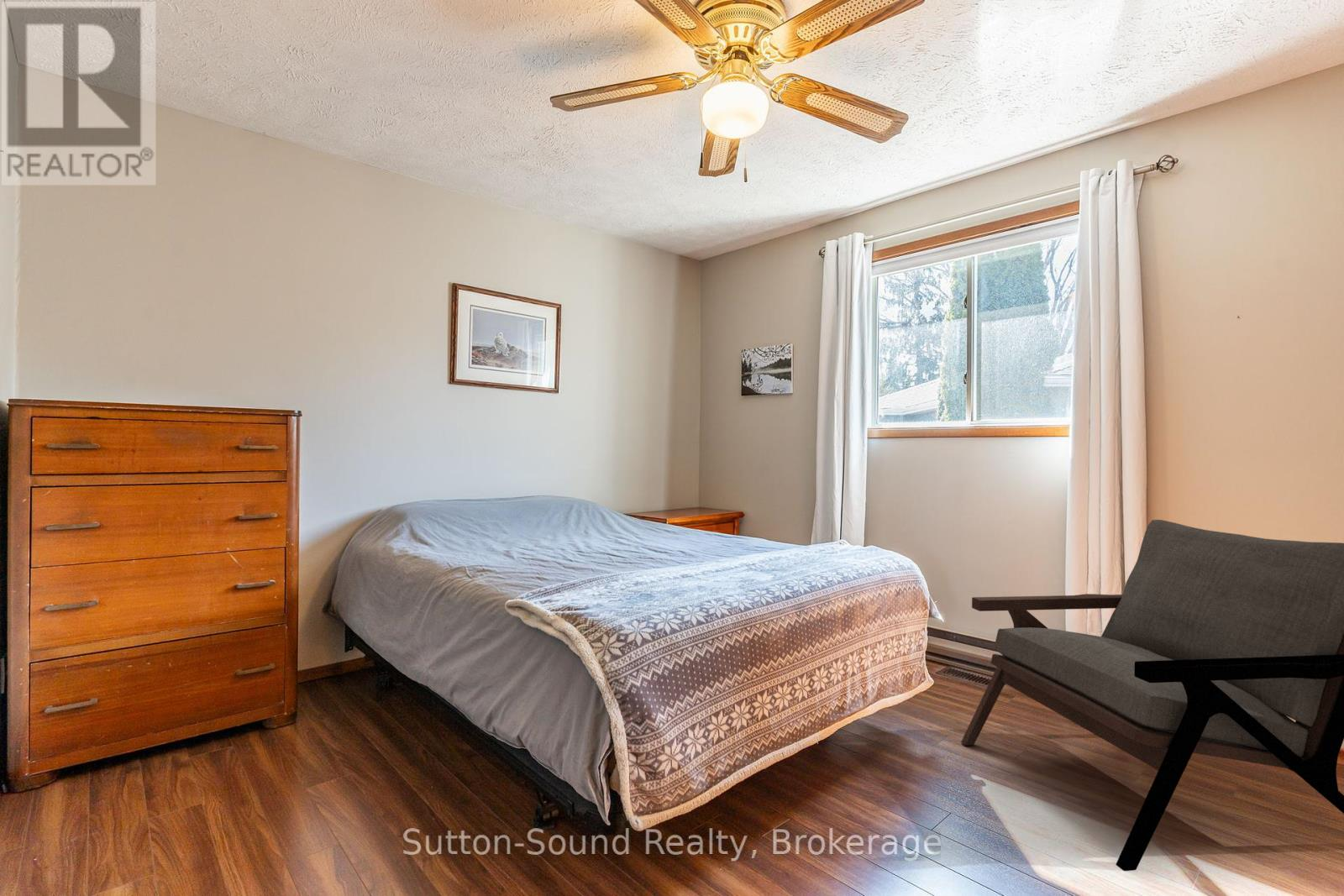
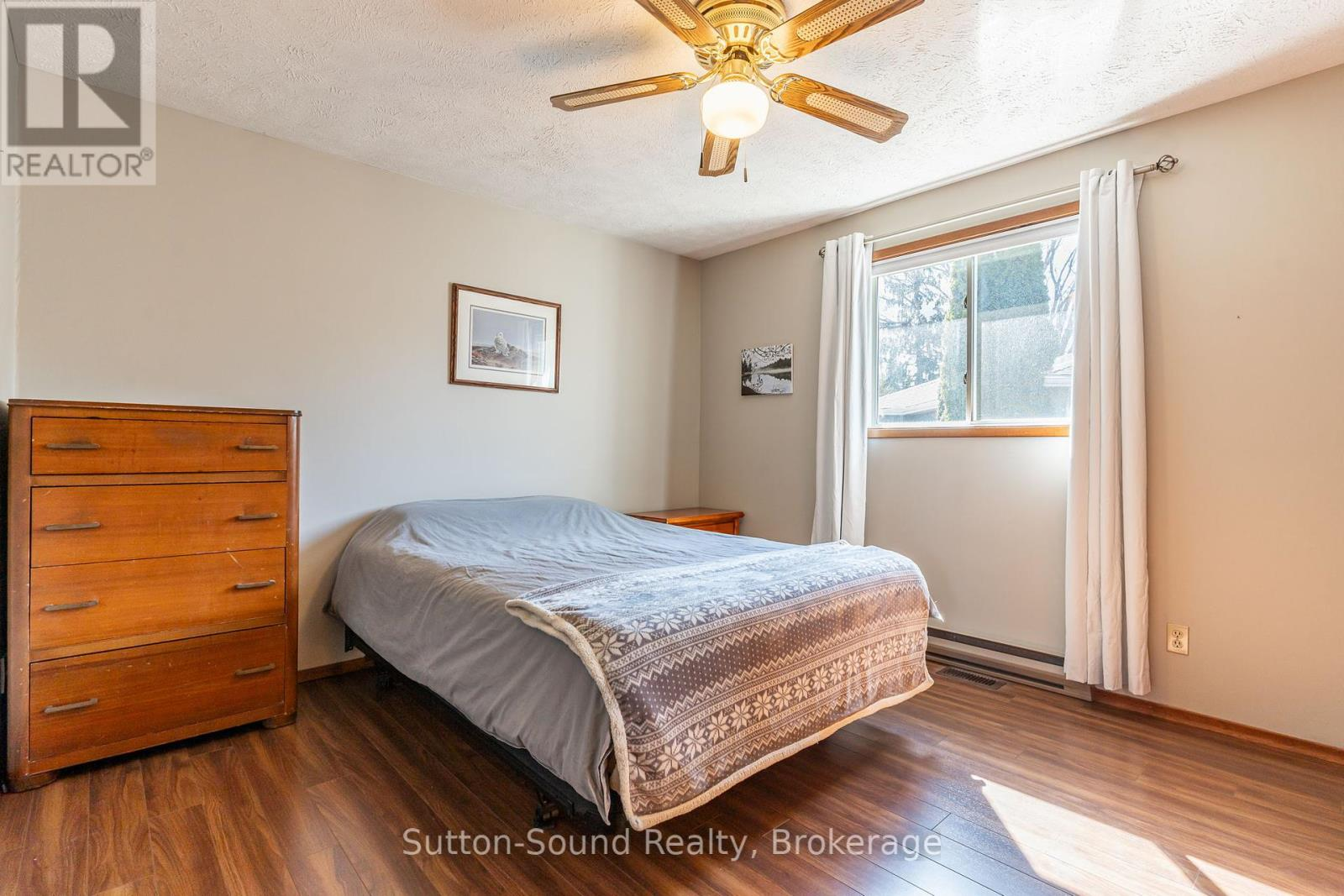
- armchair [960,519,1344,872]
